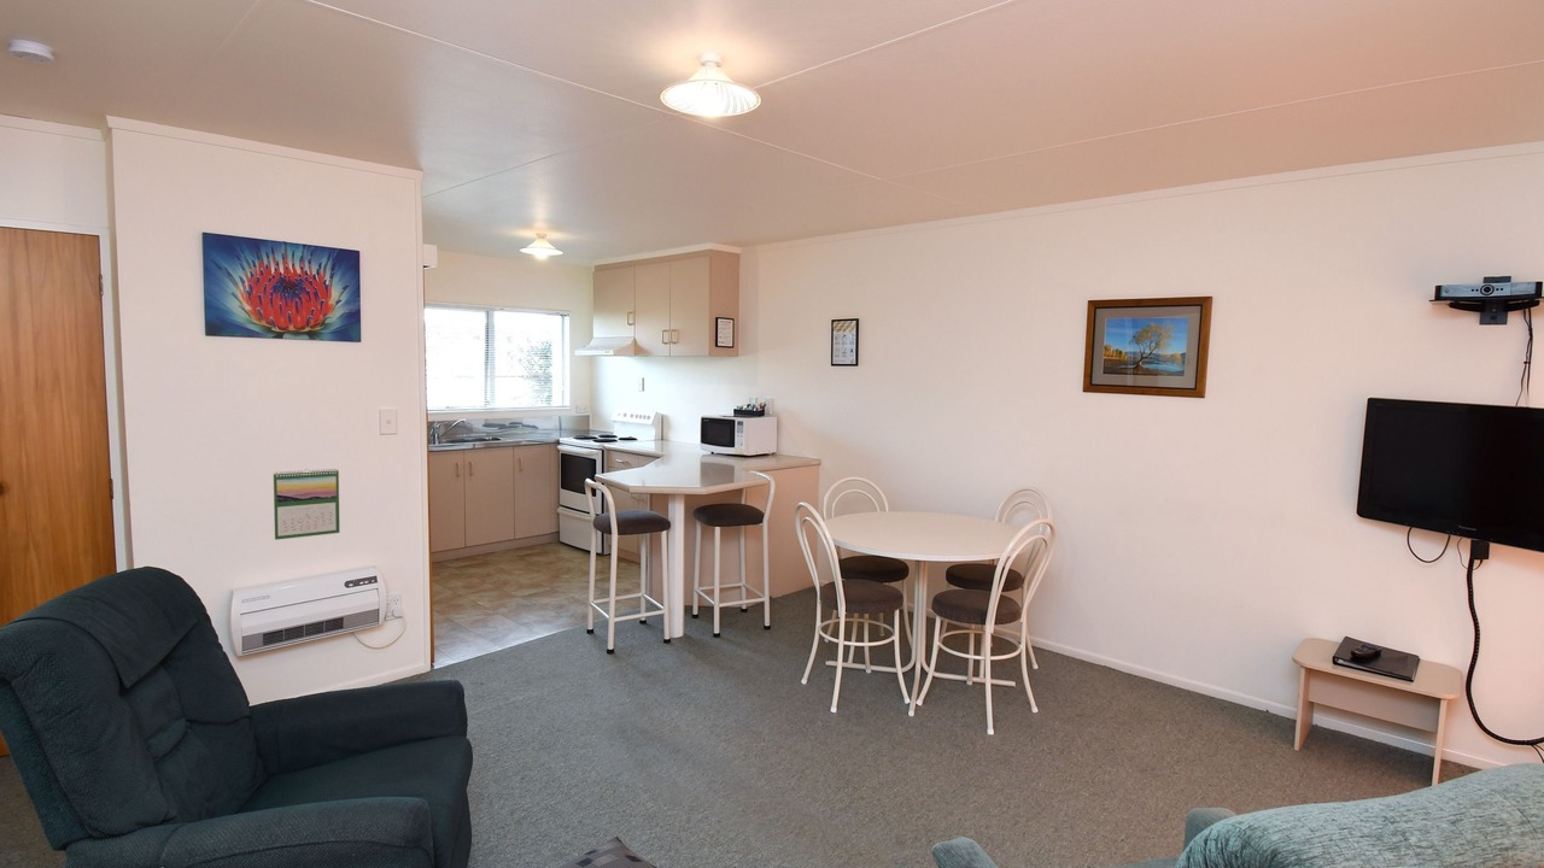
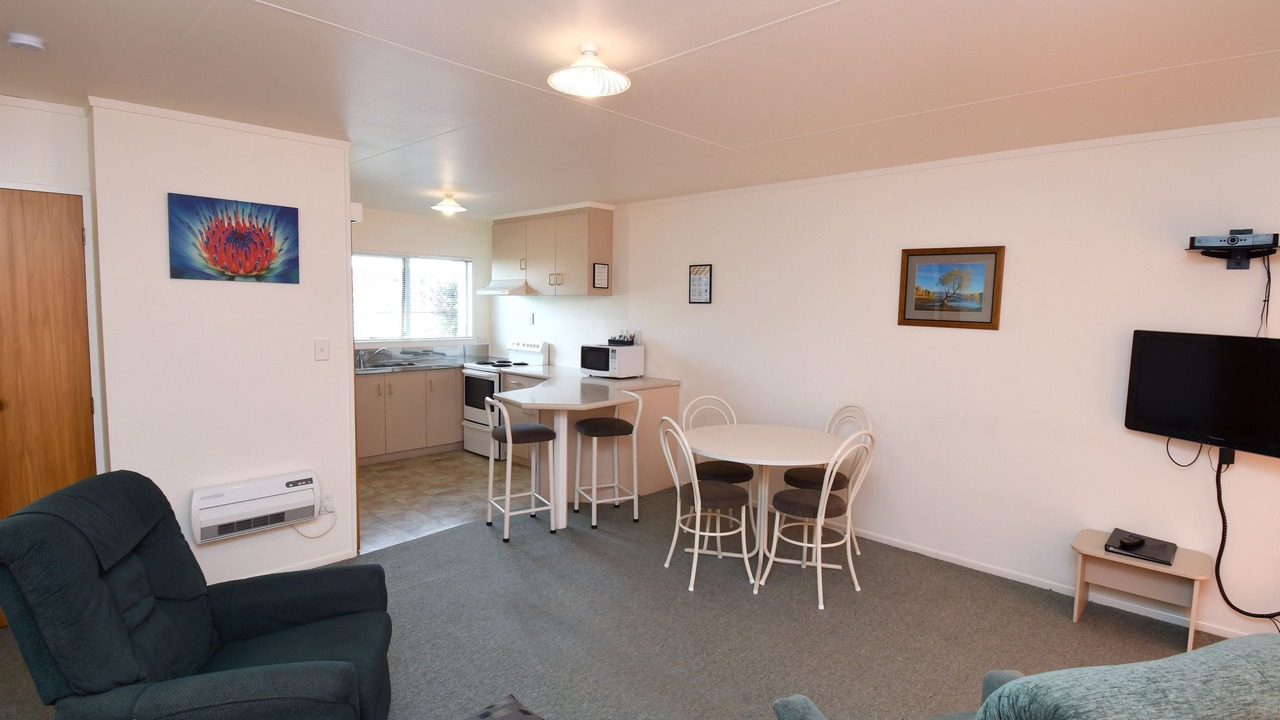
- calendar [273,468,341,541]
